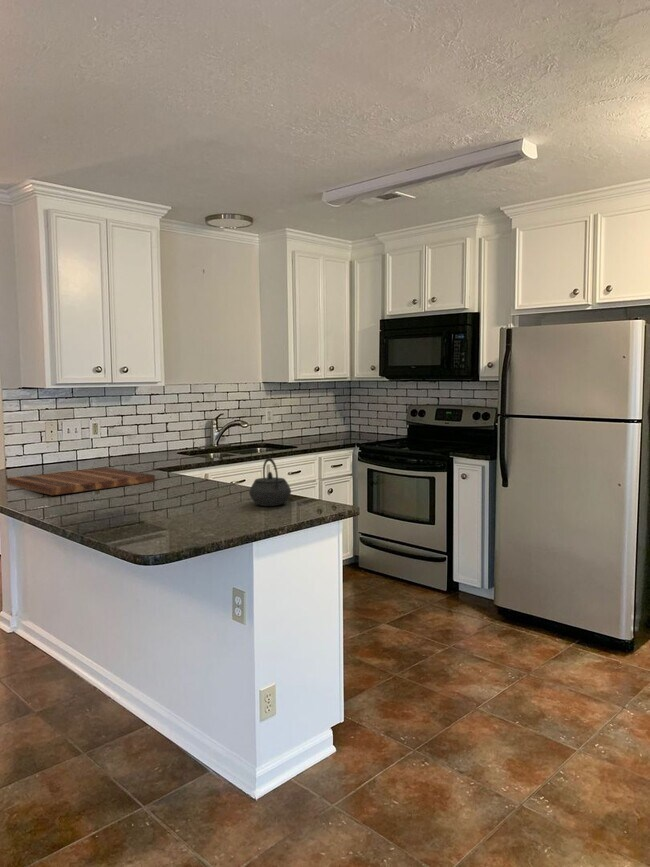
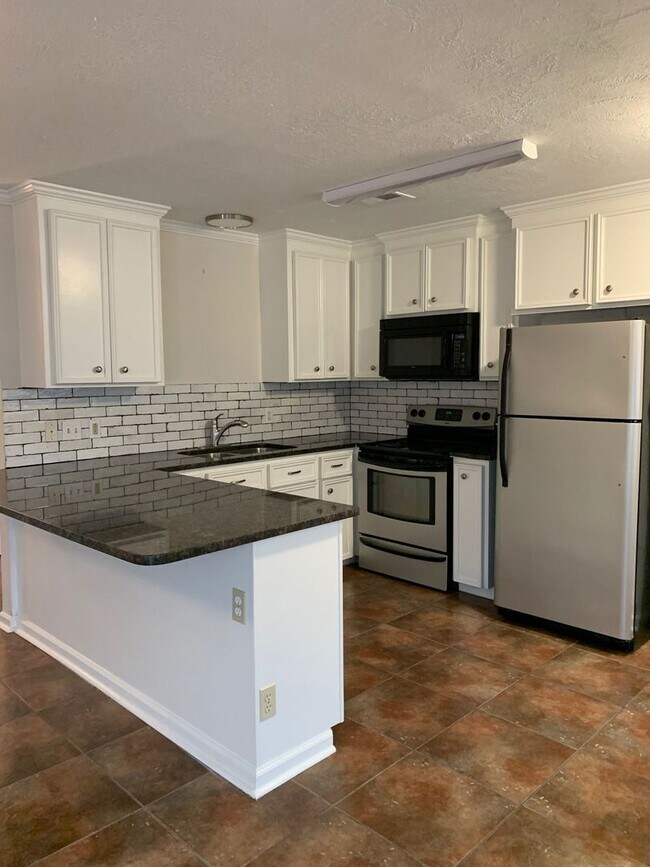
- kettle [248,457,292,507]
- cutting board [5,466,156,496]
